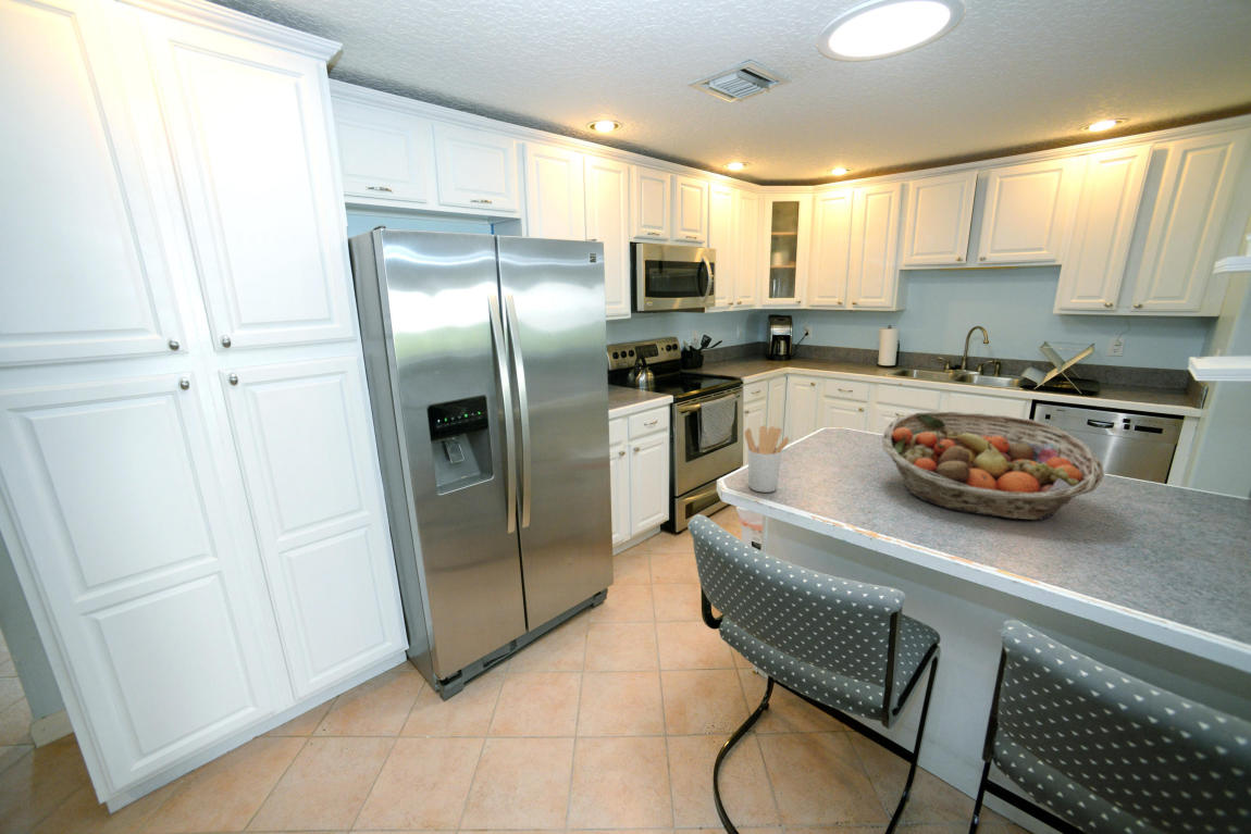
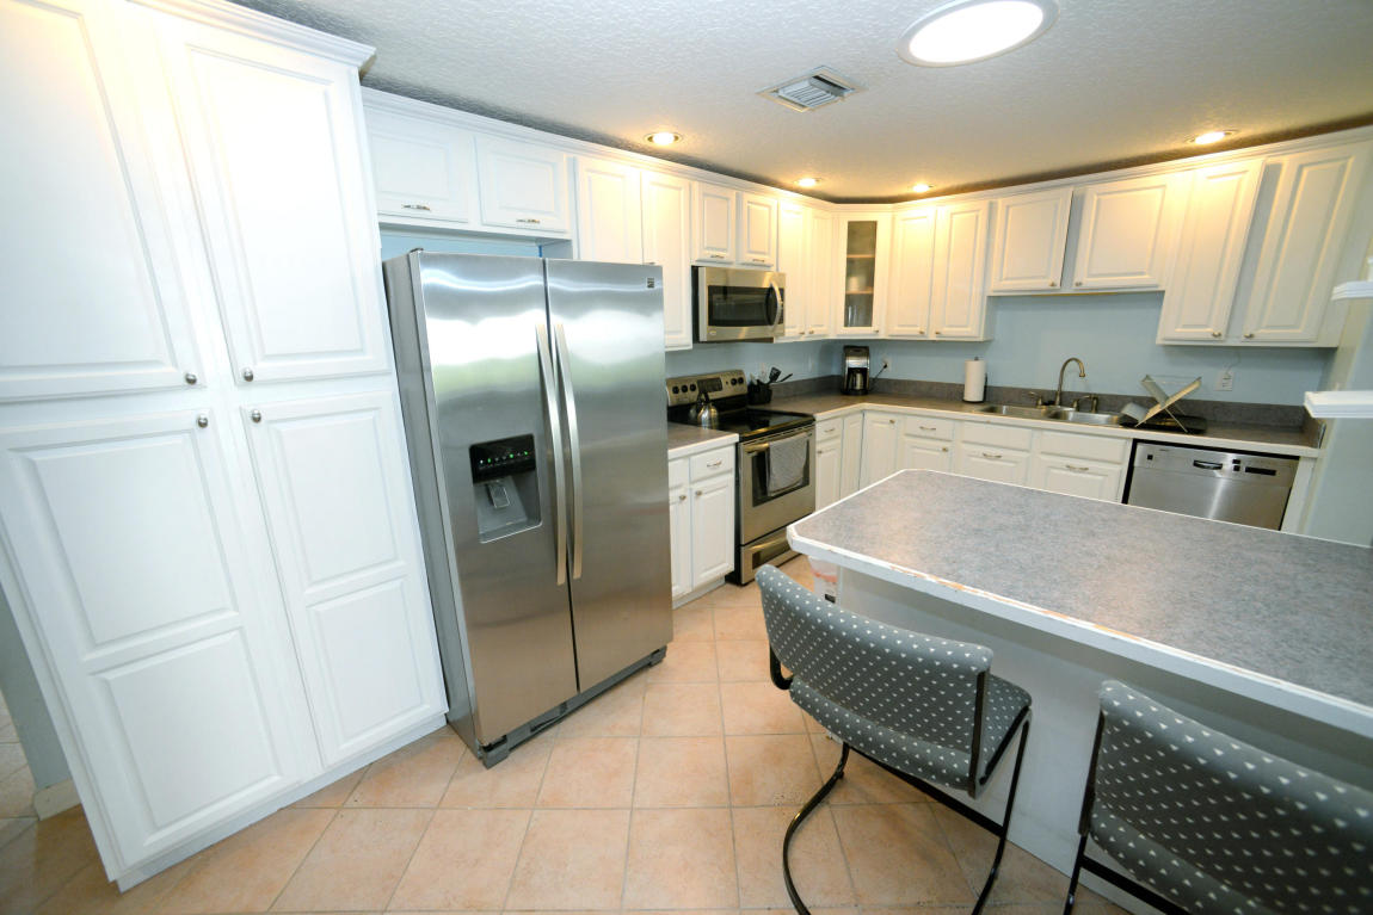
- fruit basket [881,411,1105,521]
- utensil holder [744,424,790,494]
